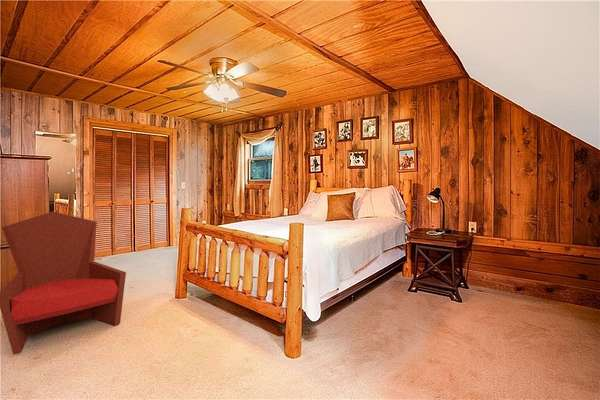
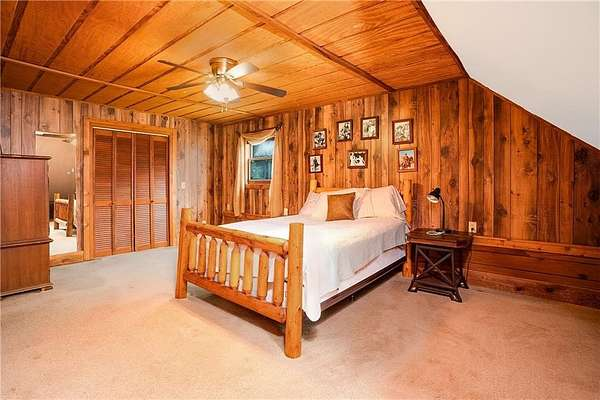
- armchair [0,210,127,355]
